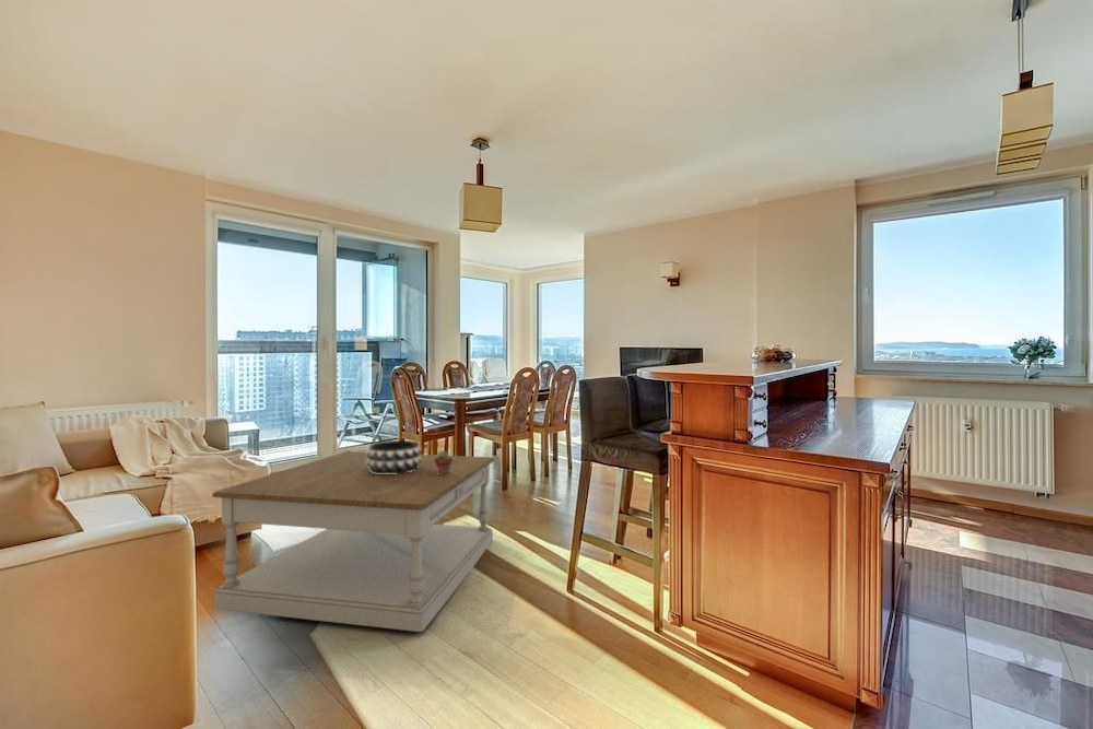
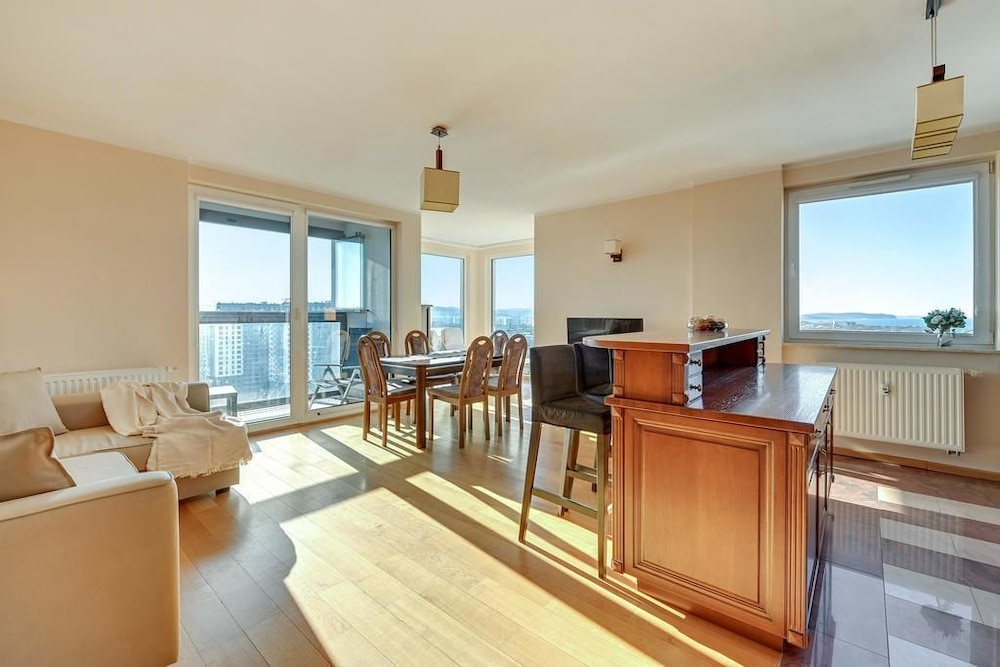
- coffee table [211,450,496,633]
- potted succulent [435,449,453,475]
- decorative bowl [365,439,423,474]
